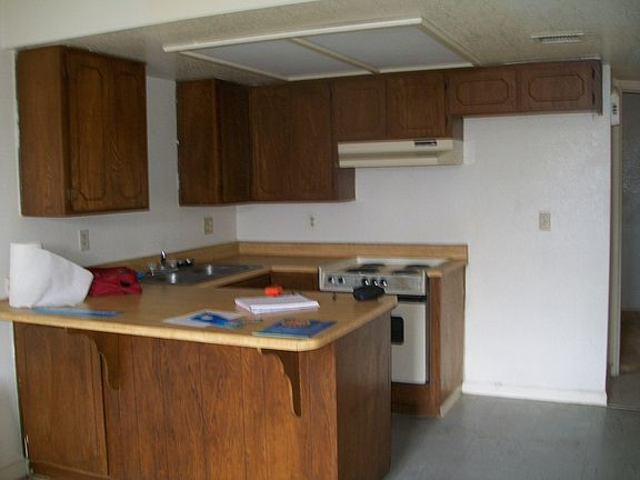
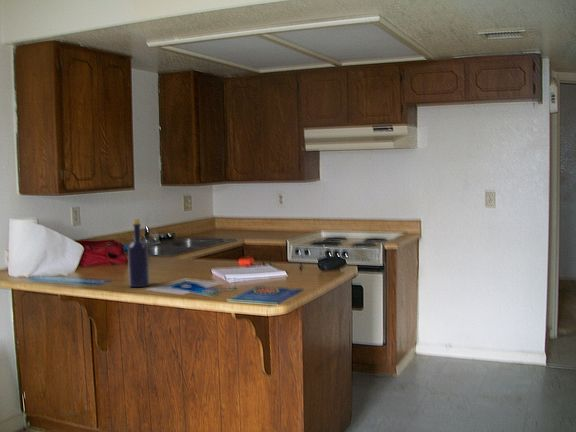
+ bottle [127,218,150,288]
